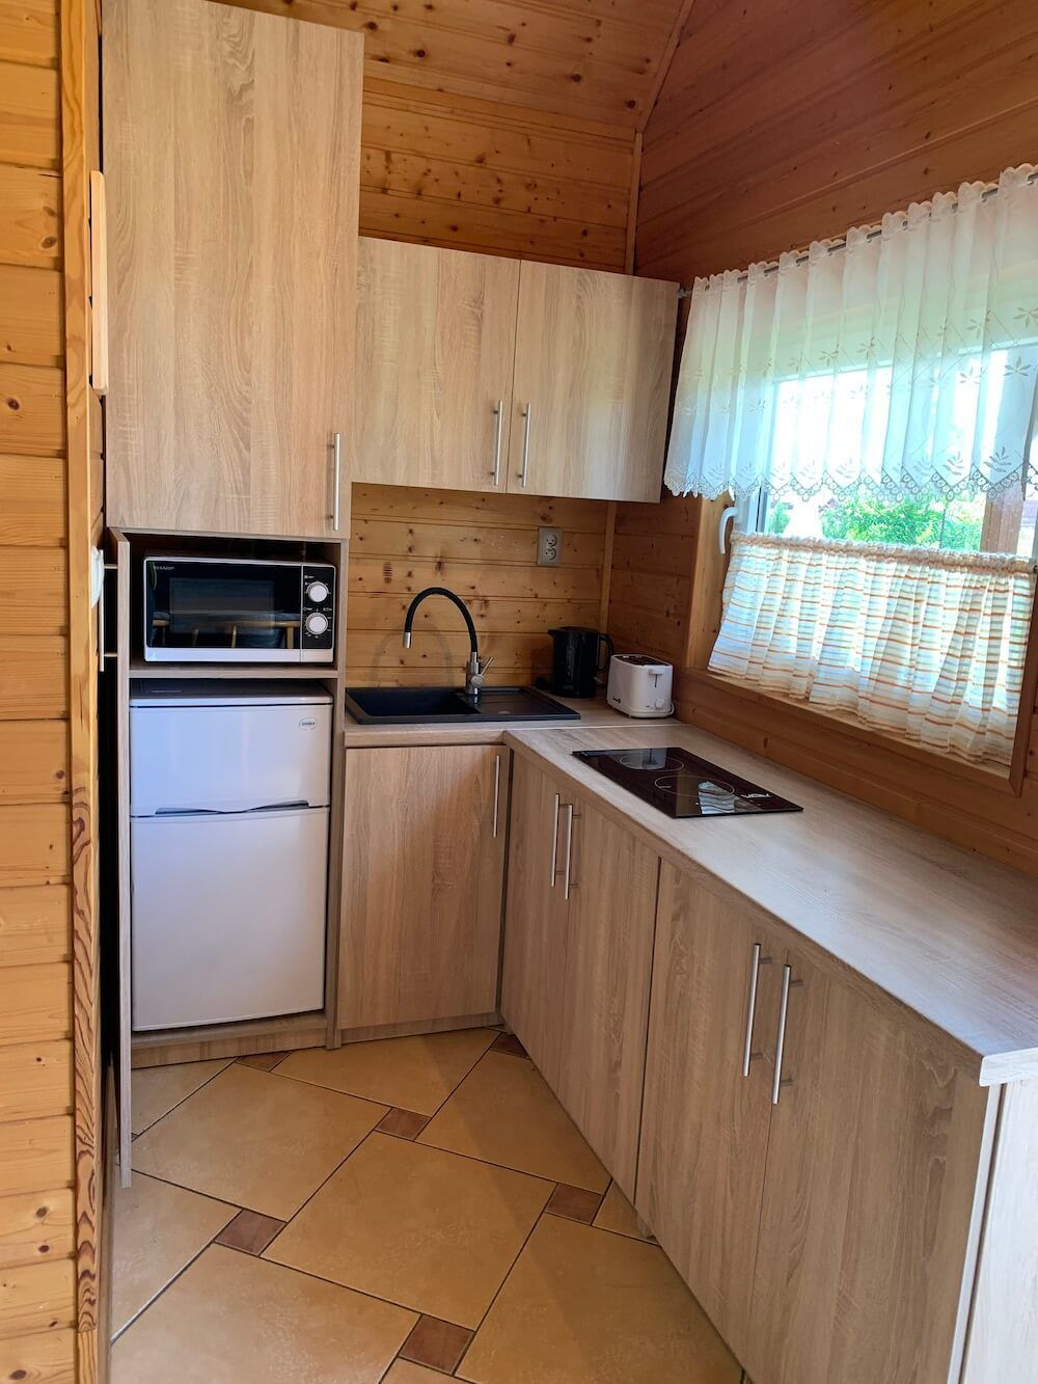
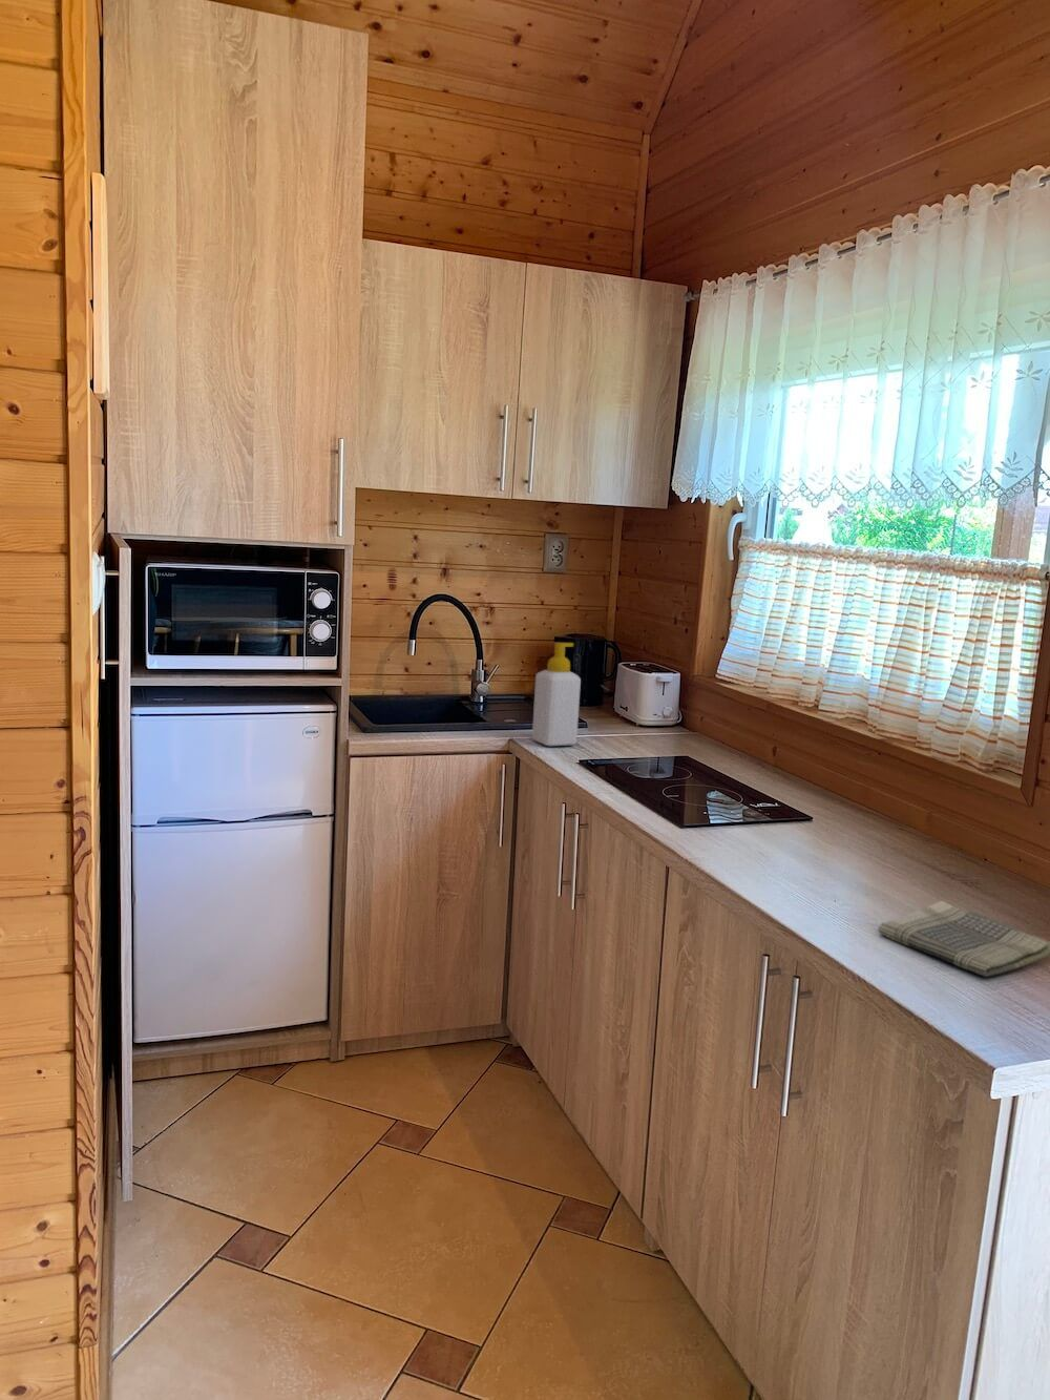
+ soap bottle [532,642,581,747]
+ dish towel [877,900,1050,977]
